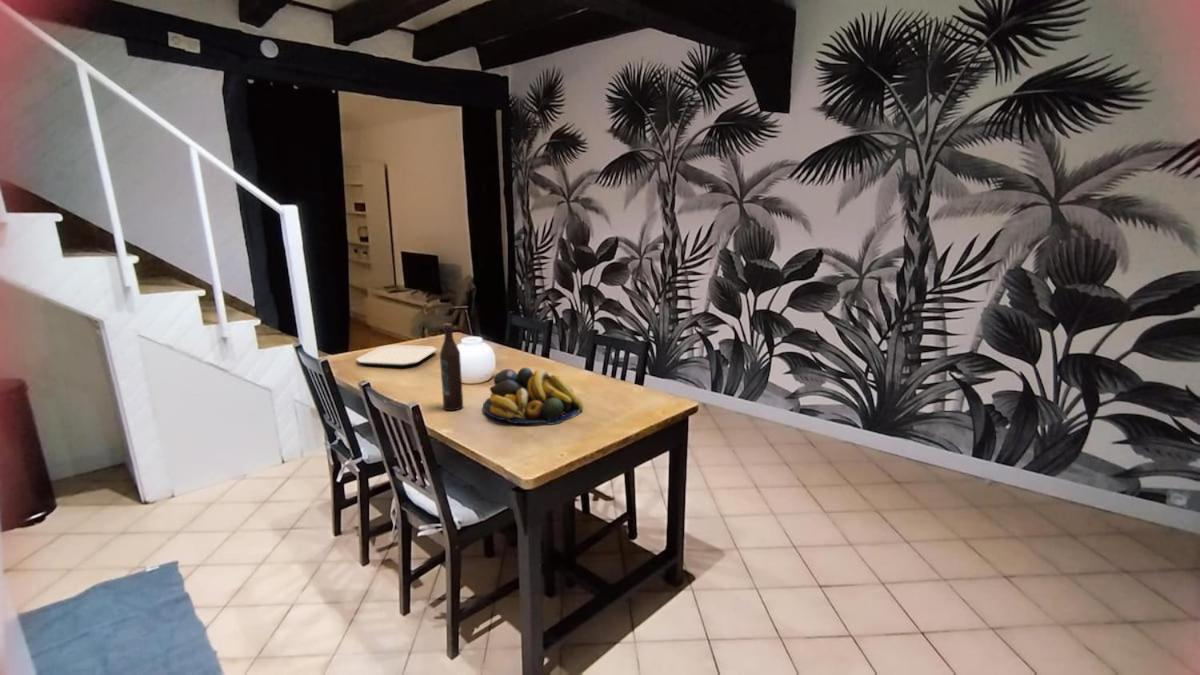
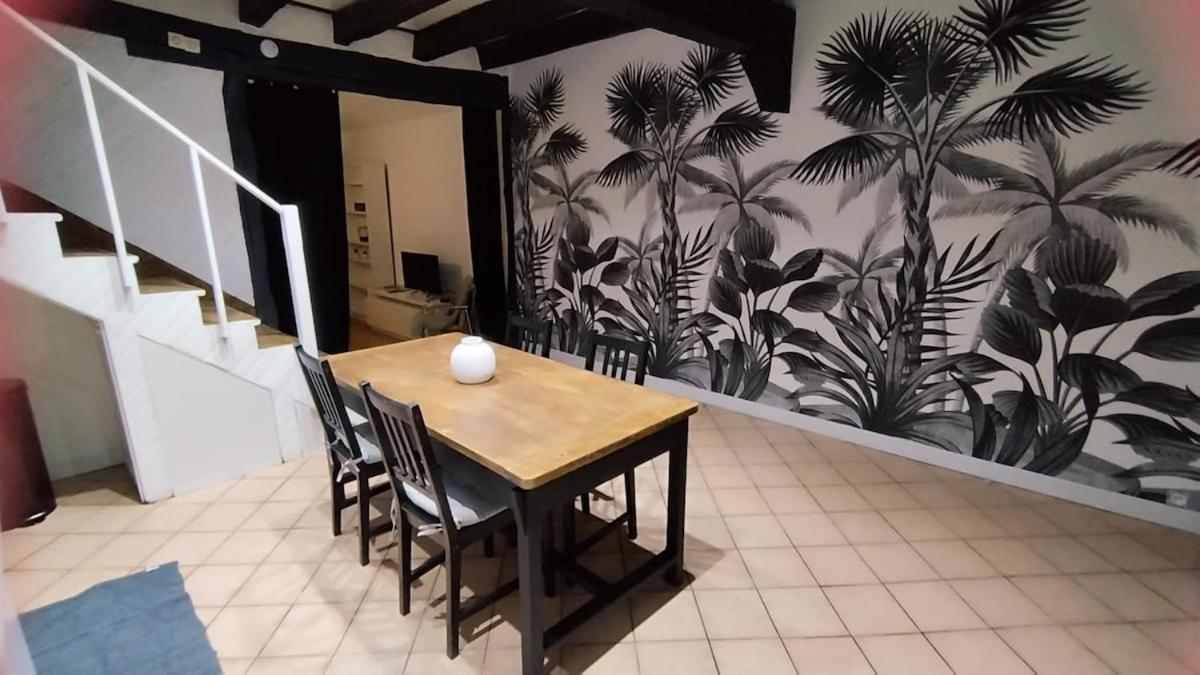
- plate [355,344,438,367]
- wine bottle [439,322,464,411]
- fruit bowl [482,367,584,426]
